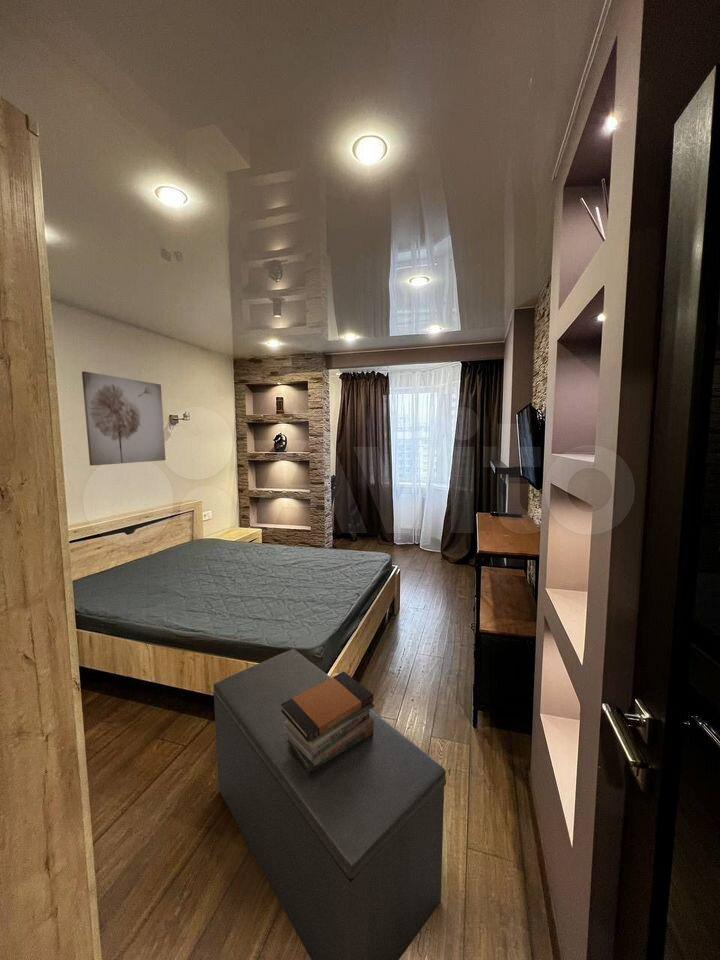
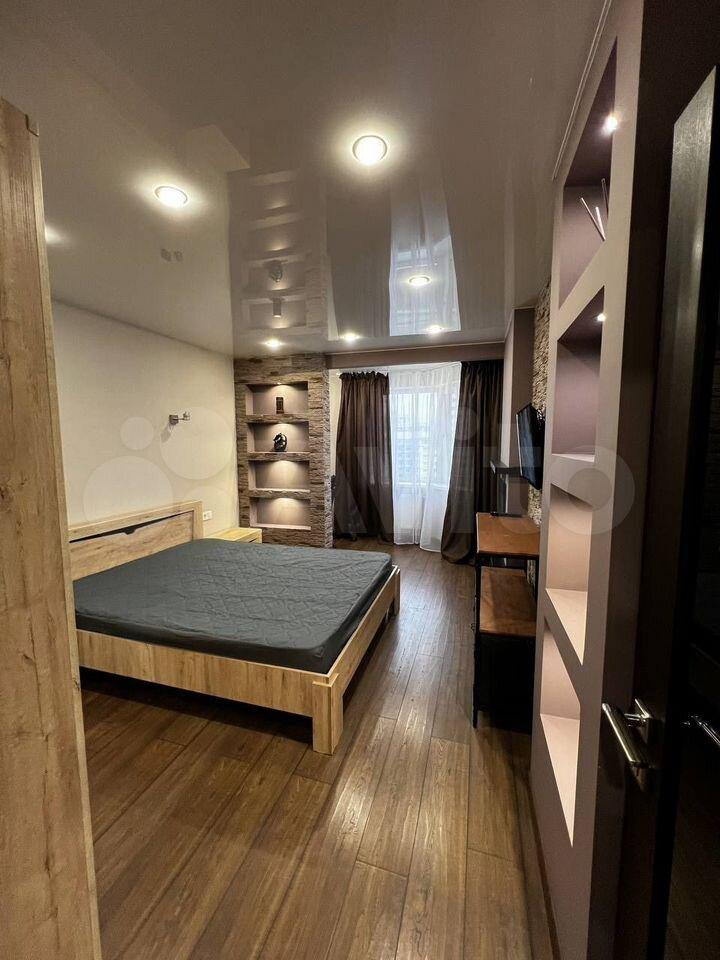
- bench [212,648,447,960]
- book stack [281,670,375,773]
- wall art [81,370,167,467]
